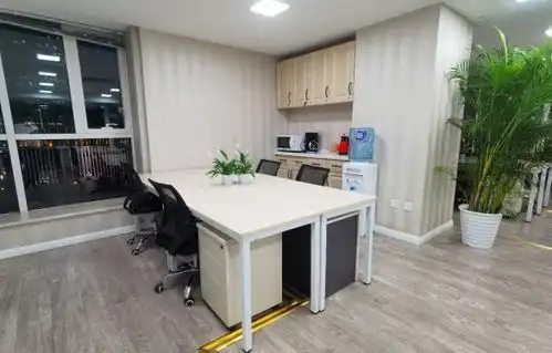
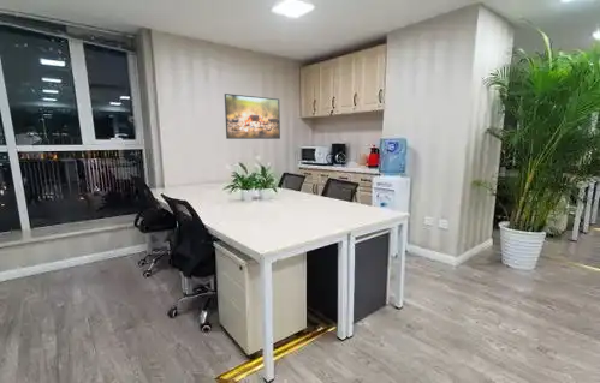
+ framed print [224,92,281,140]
